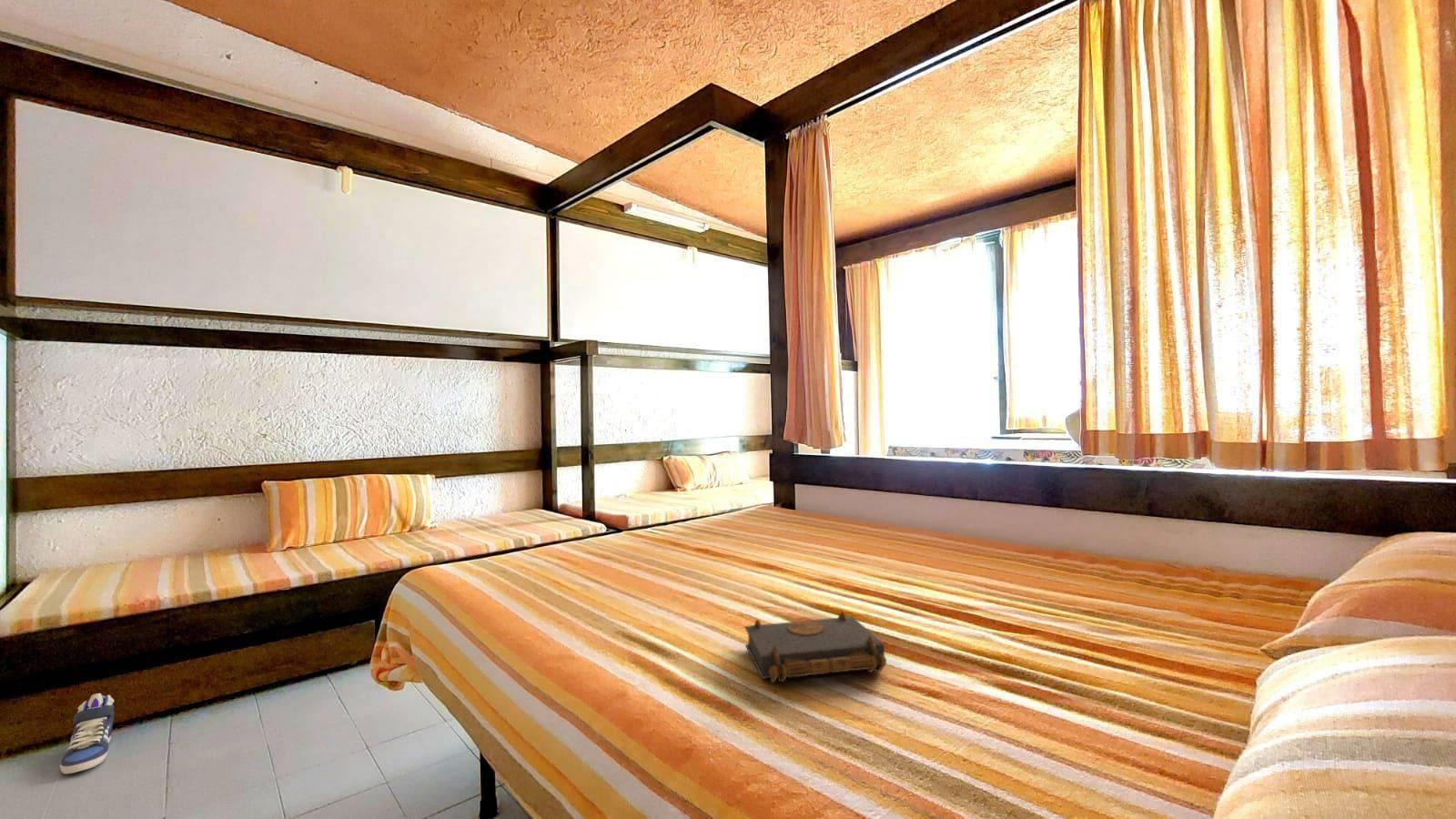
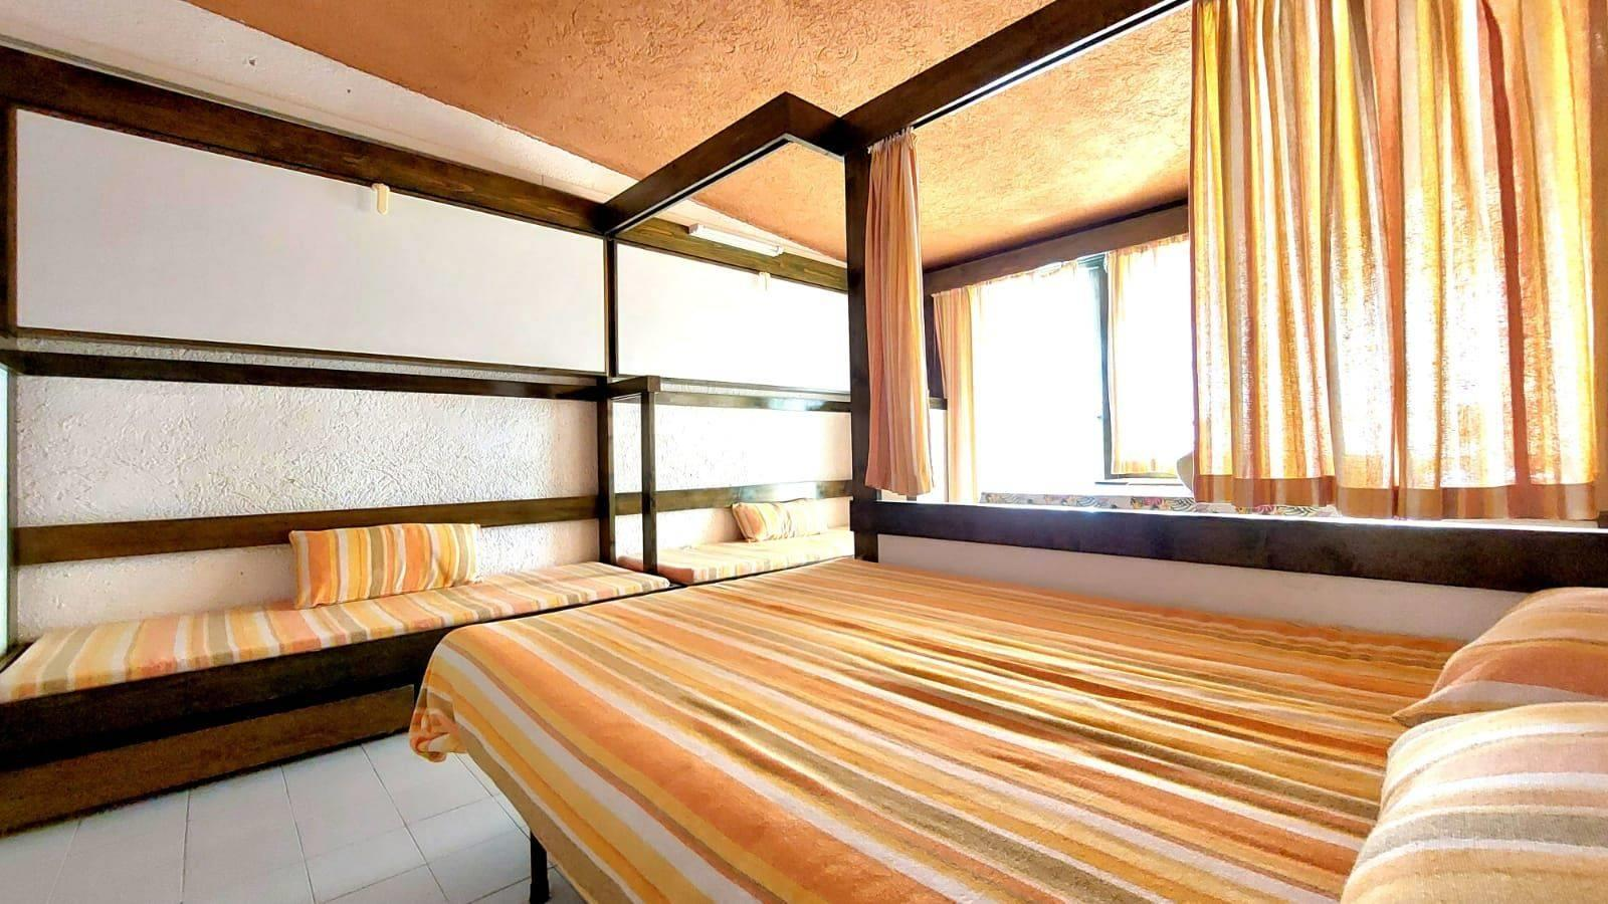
- book [743,611,887,683]
- sneaker [59,693,115,774]
